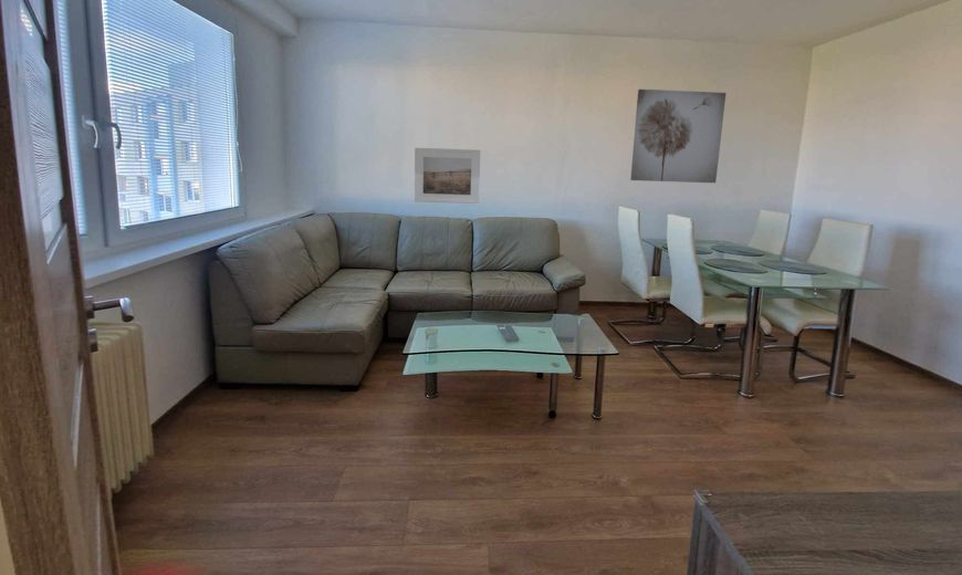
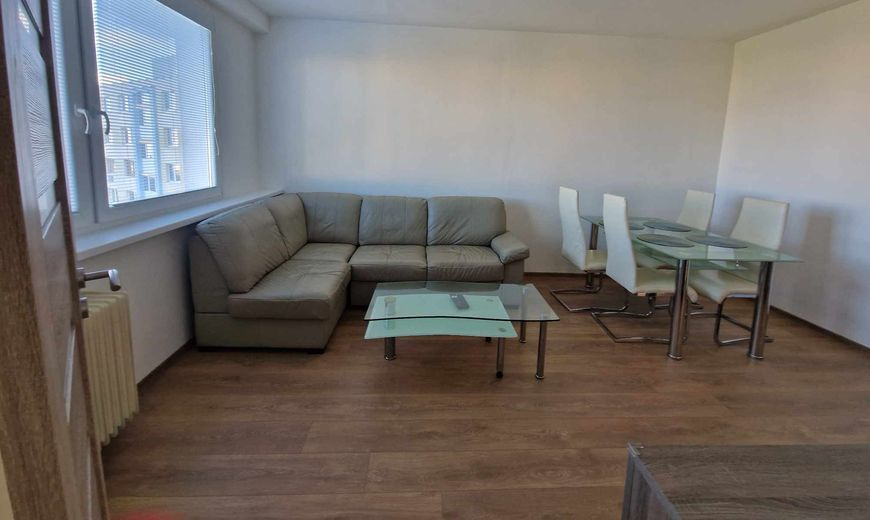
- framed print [414,147,481,205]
- wall art [629,88,728,184]
